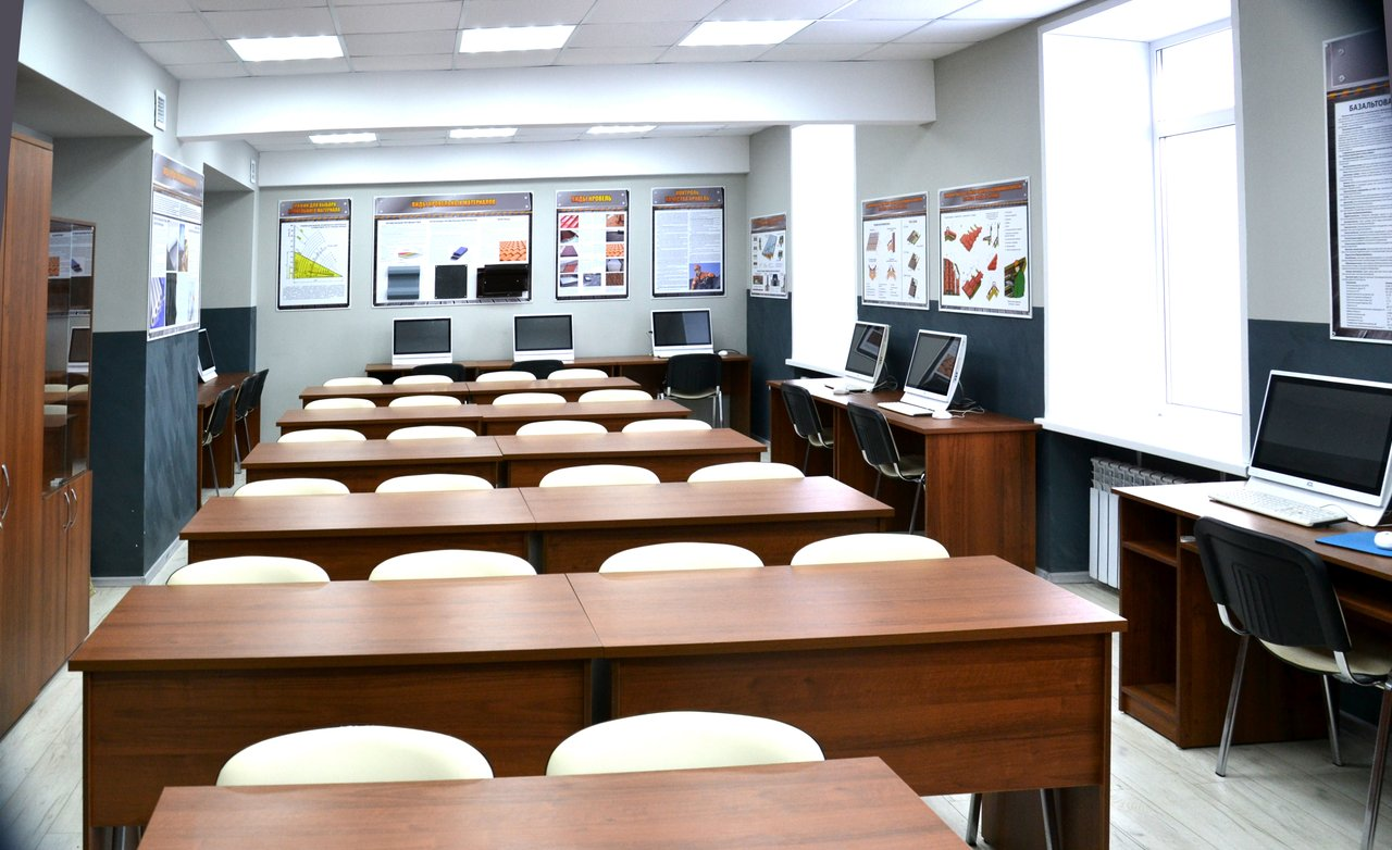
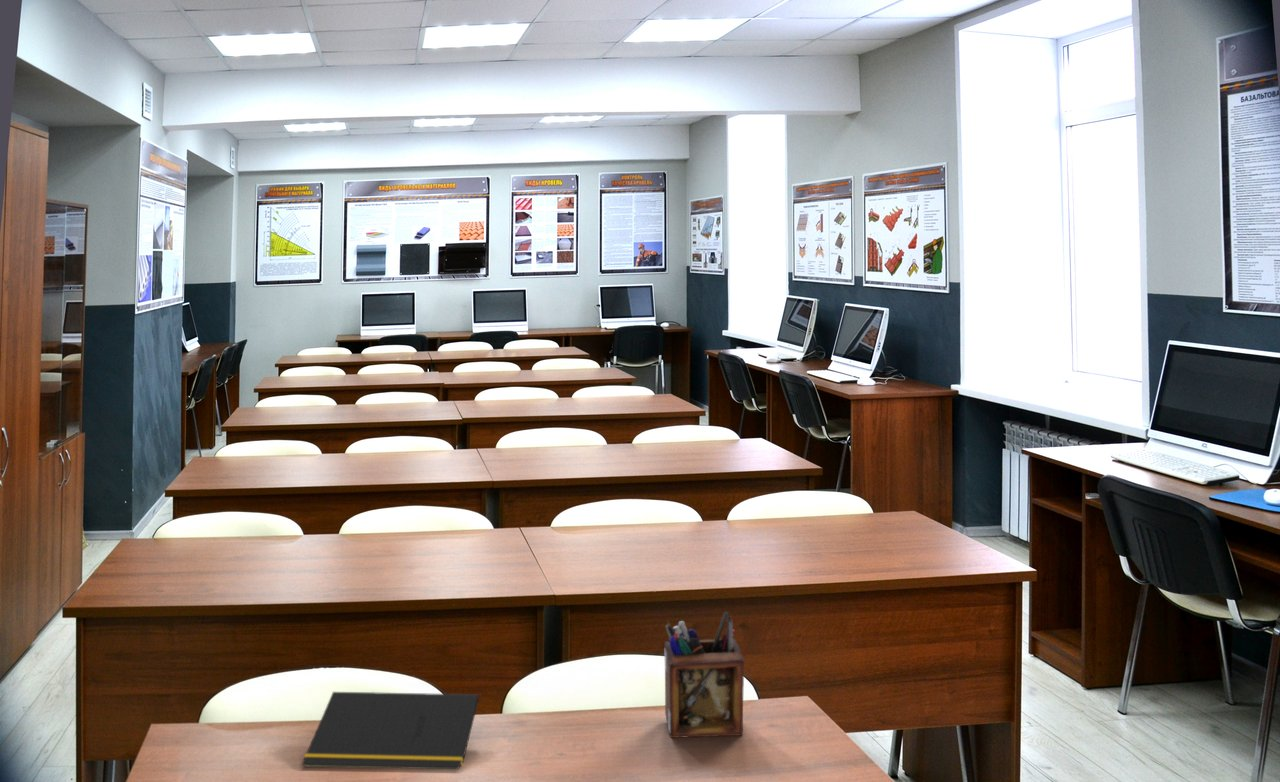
+ notepad [301,691,480,770]
+ desk organizer [663,611,745,739]
